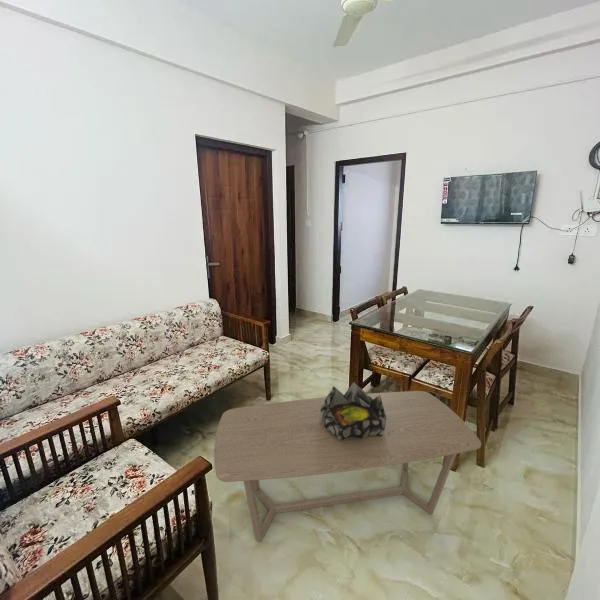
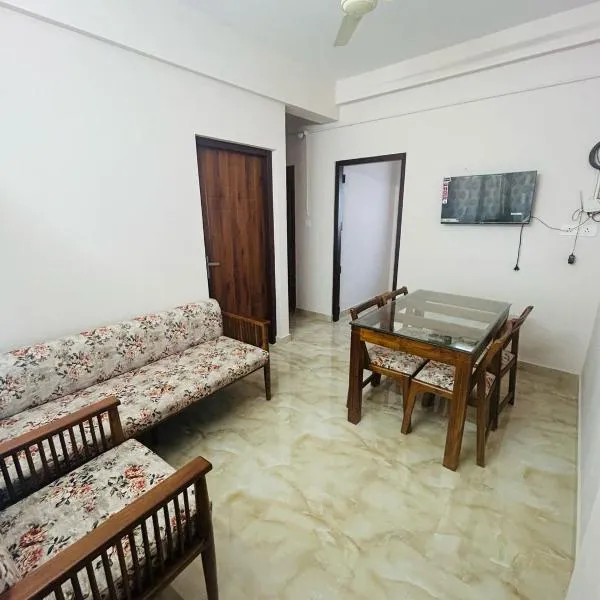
- decorative bowl [320,381,386,441]
- coffee table [213,390,482,543]
